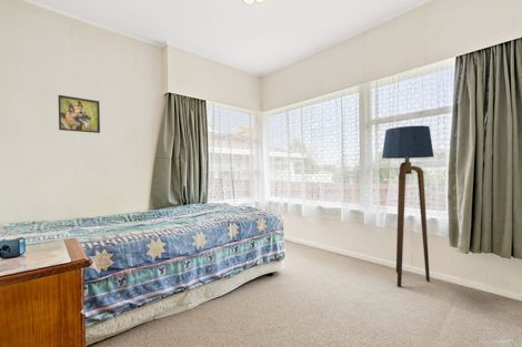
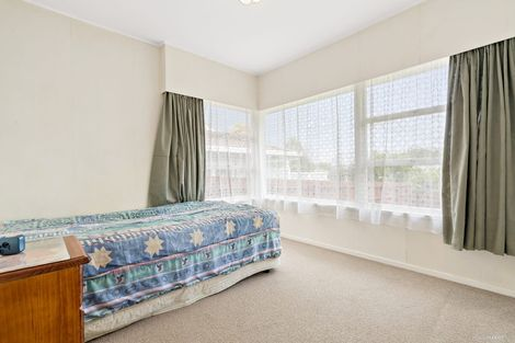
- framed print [58,94,101,134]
- floor lamp [381,124,434,288]
